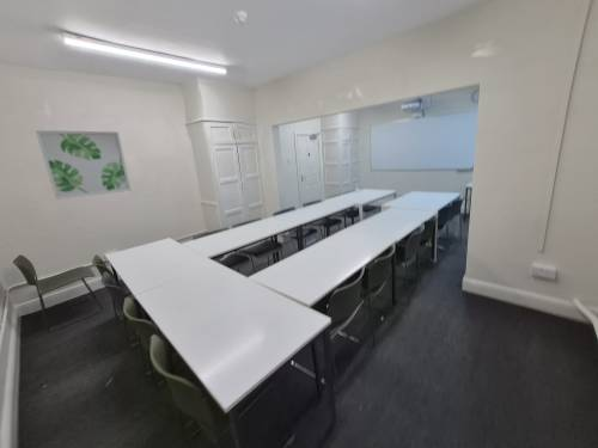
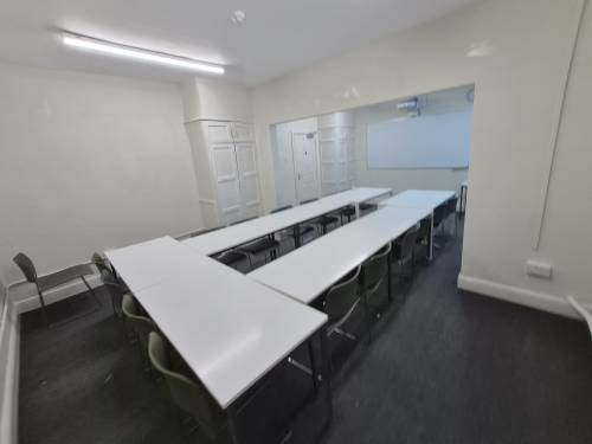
- wall art [35,129,133,201]
